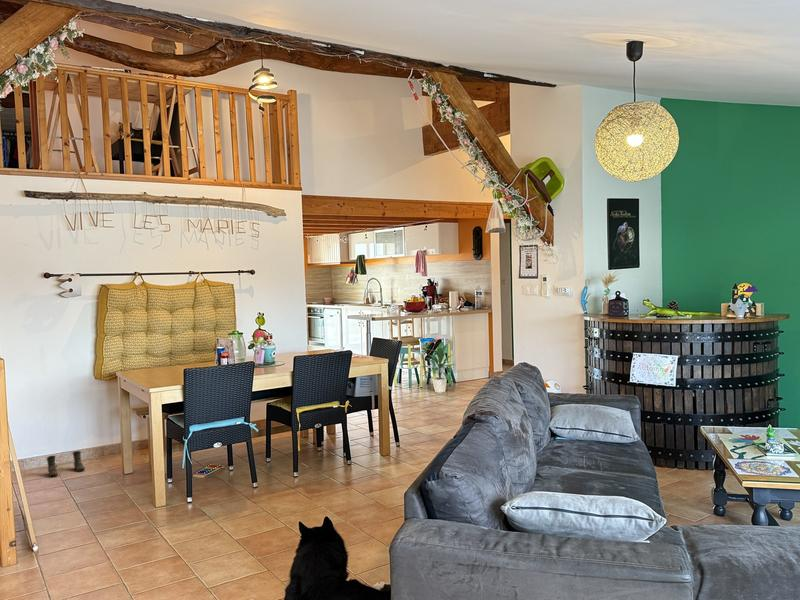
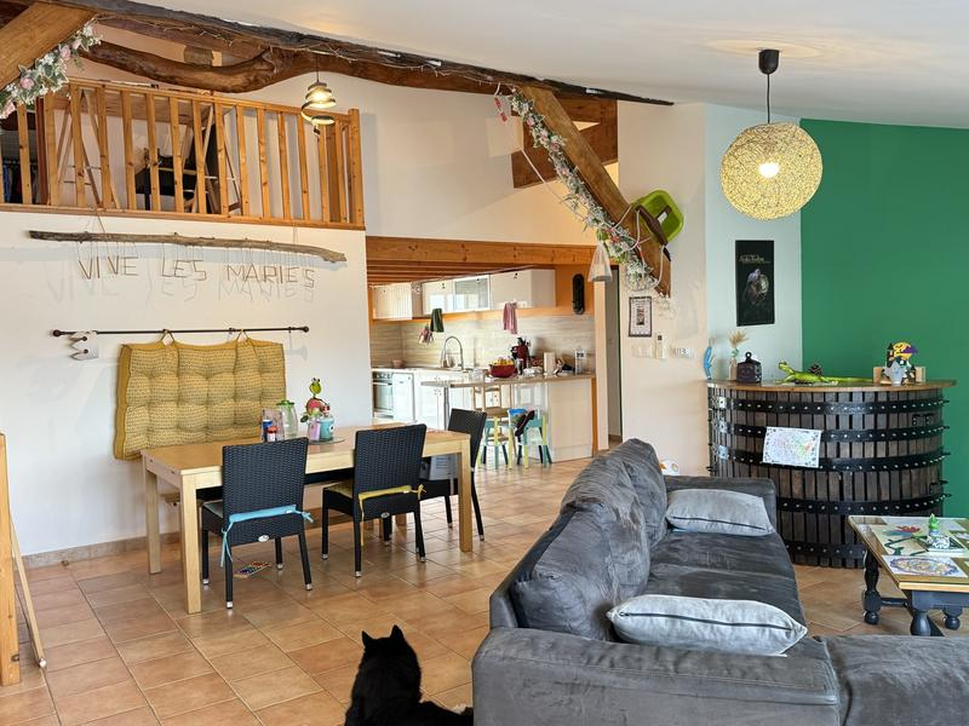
- indoor plant [418,341,457,394]
- boots [46,450,86,477]
